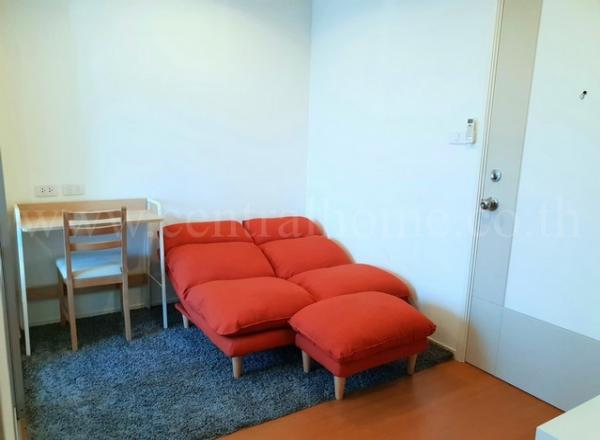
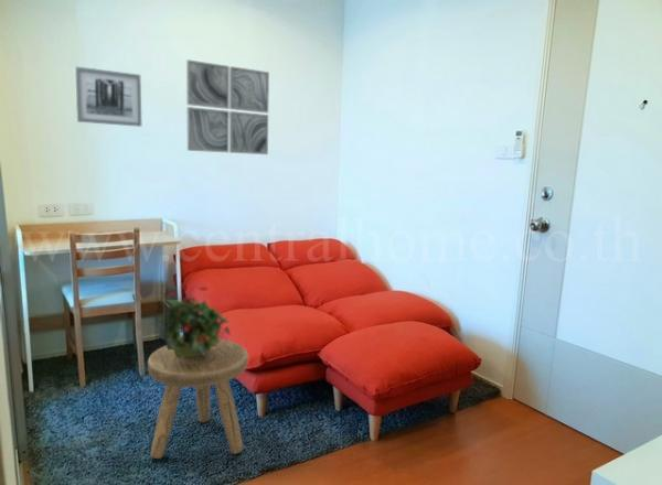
+ wall art [185,58,270,155]
+ stool [147,338,249,460]
+ wall art [74,65,142,128]
+ potted plant [156,284,232,358]
